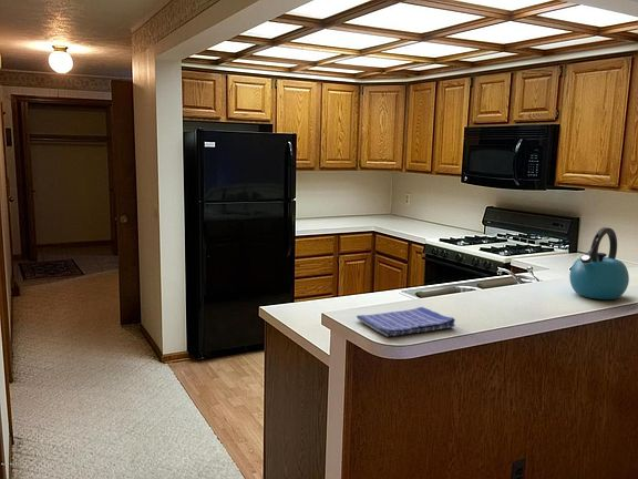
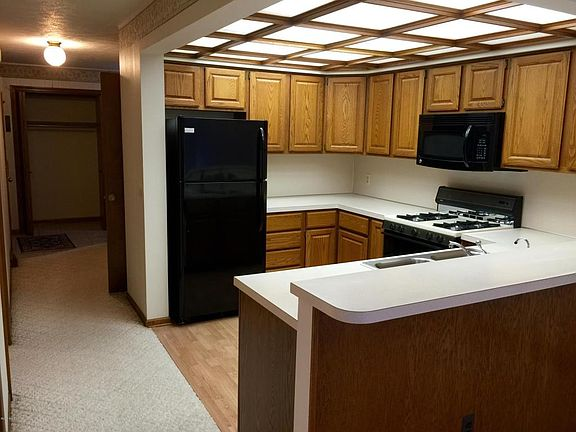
- kettle [568,226,630,300]
- dish towel [356,306,456,338]
